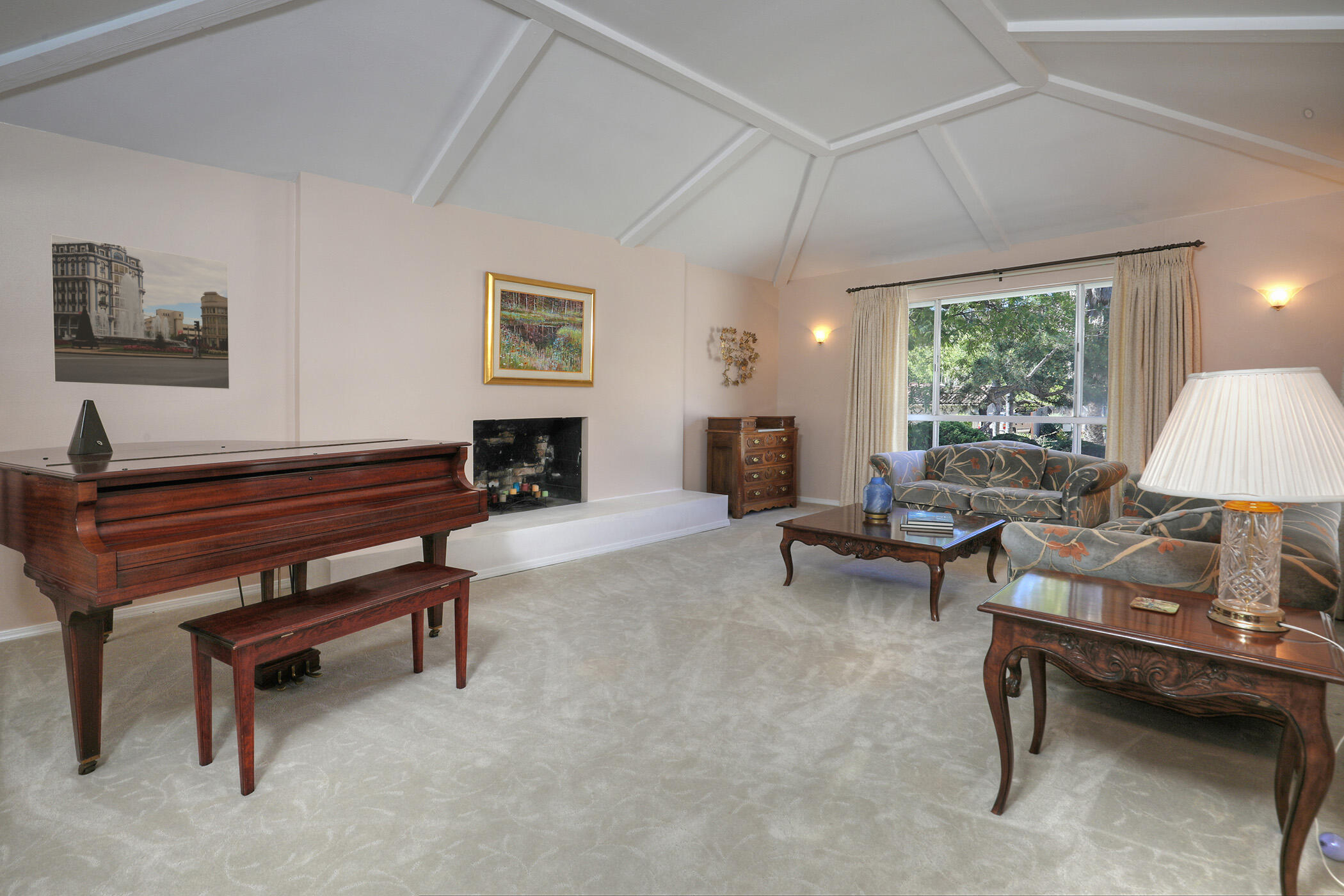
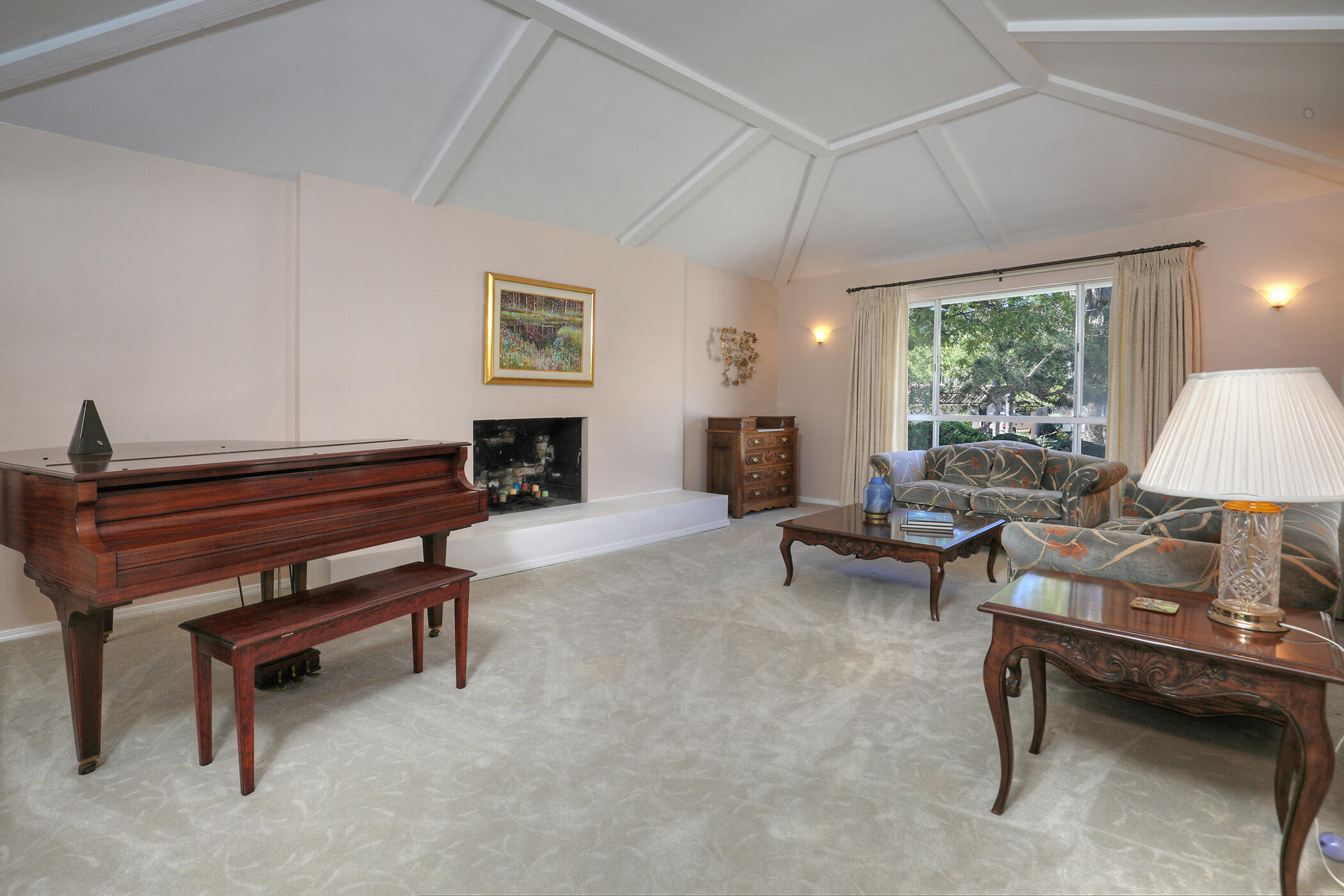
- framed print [50,233,230,390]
